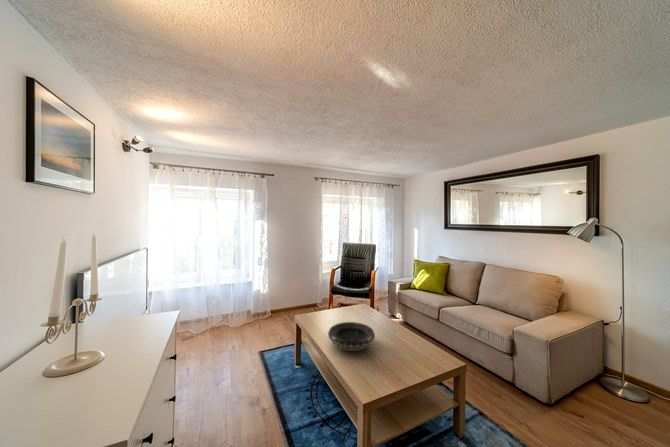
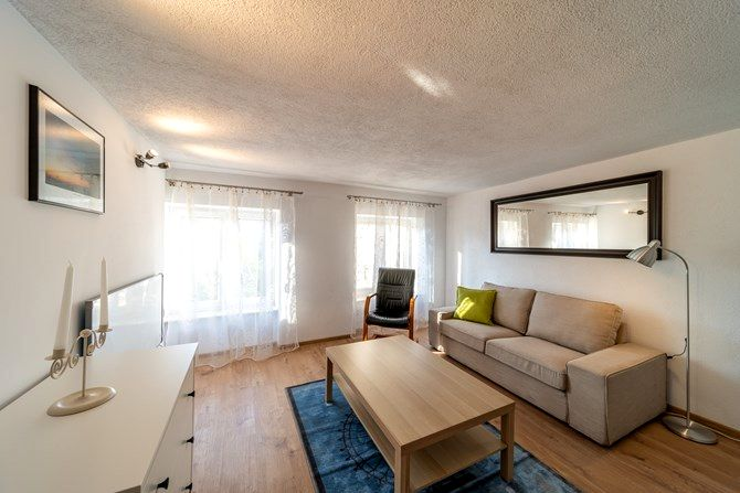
- decorative bowl [327,321,376,352]
